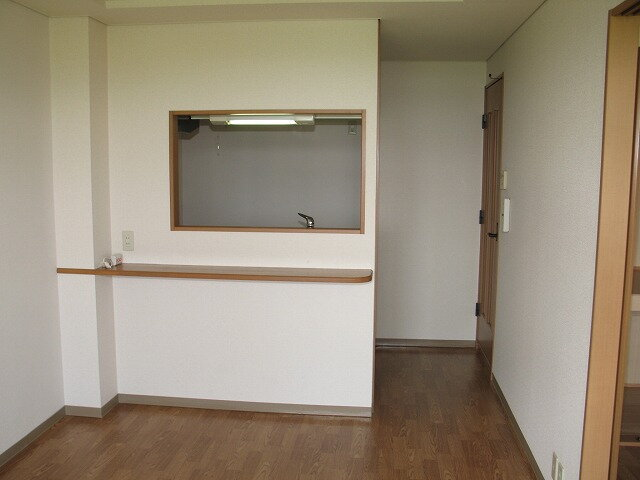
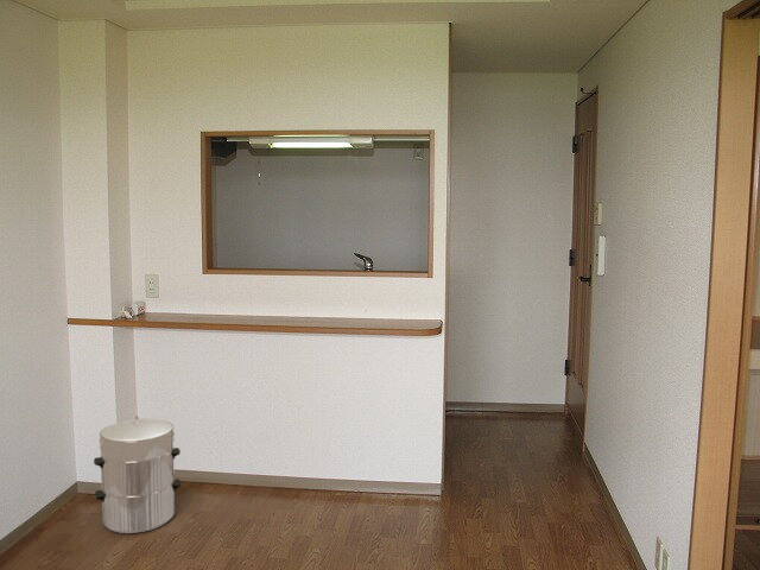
+ waste bin [93,414,182,534]
